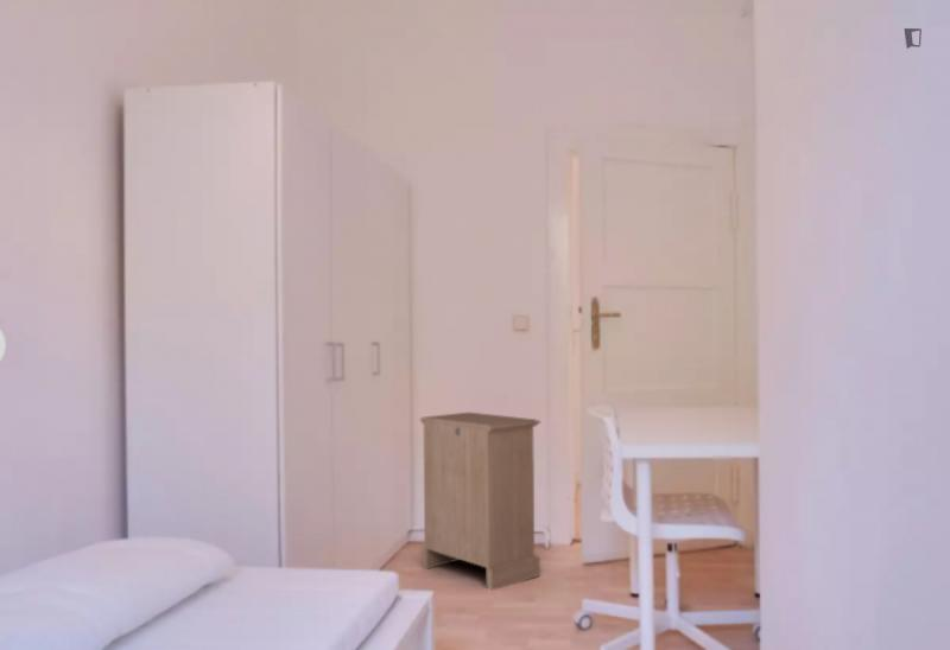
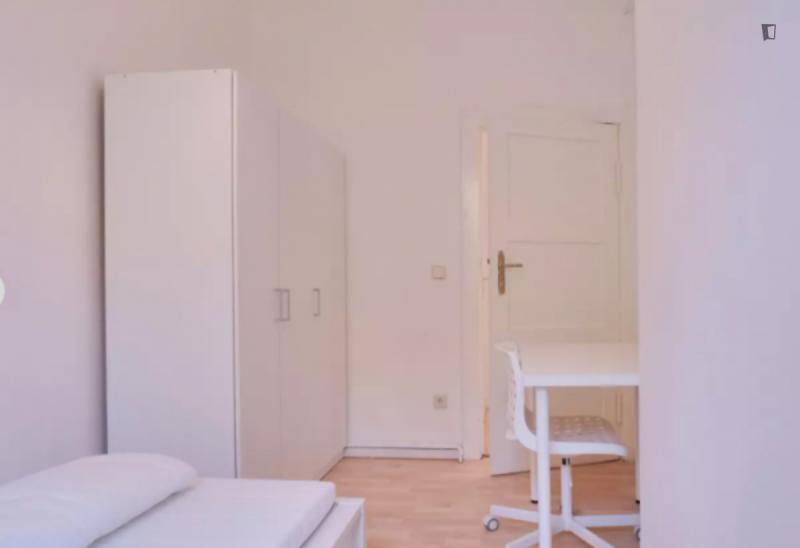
- cabinet [419,412,542,591]
